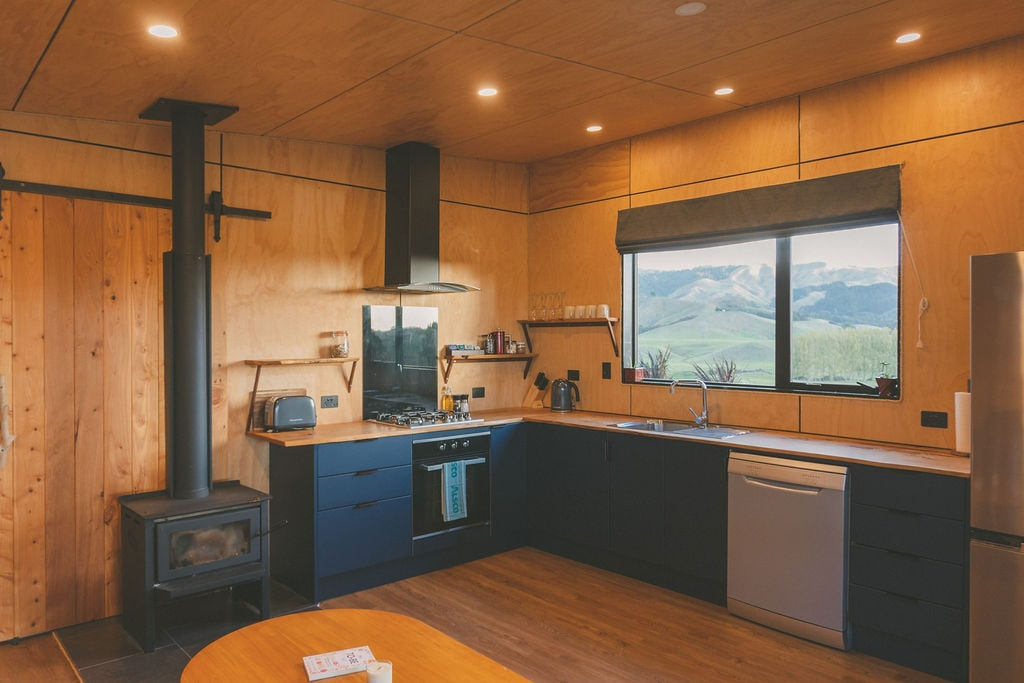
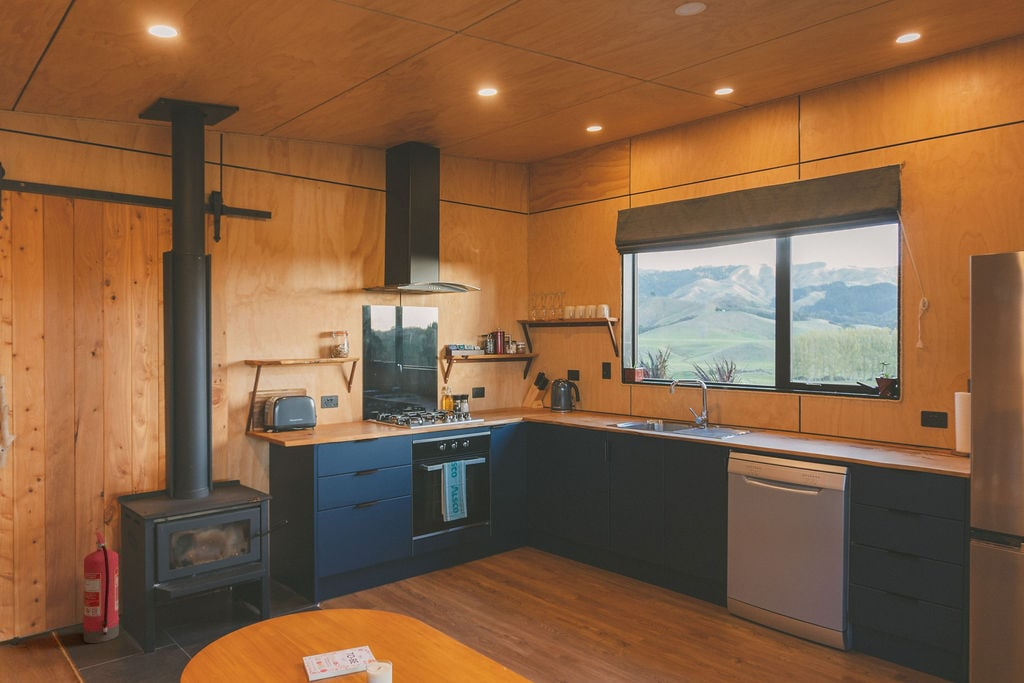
+ fire extinguisher [82,531,120,644]
